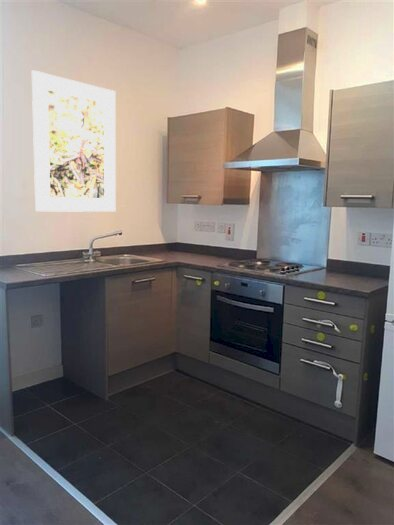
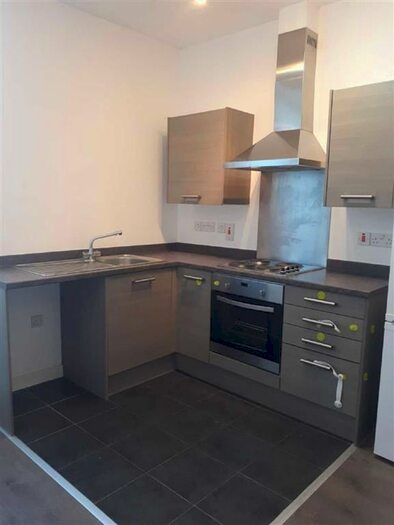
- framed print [31,69,117,213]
